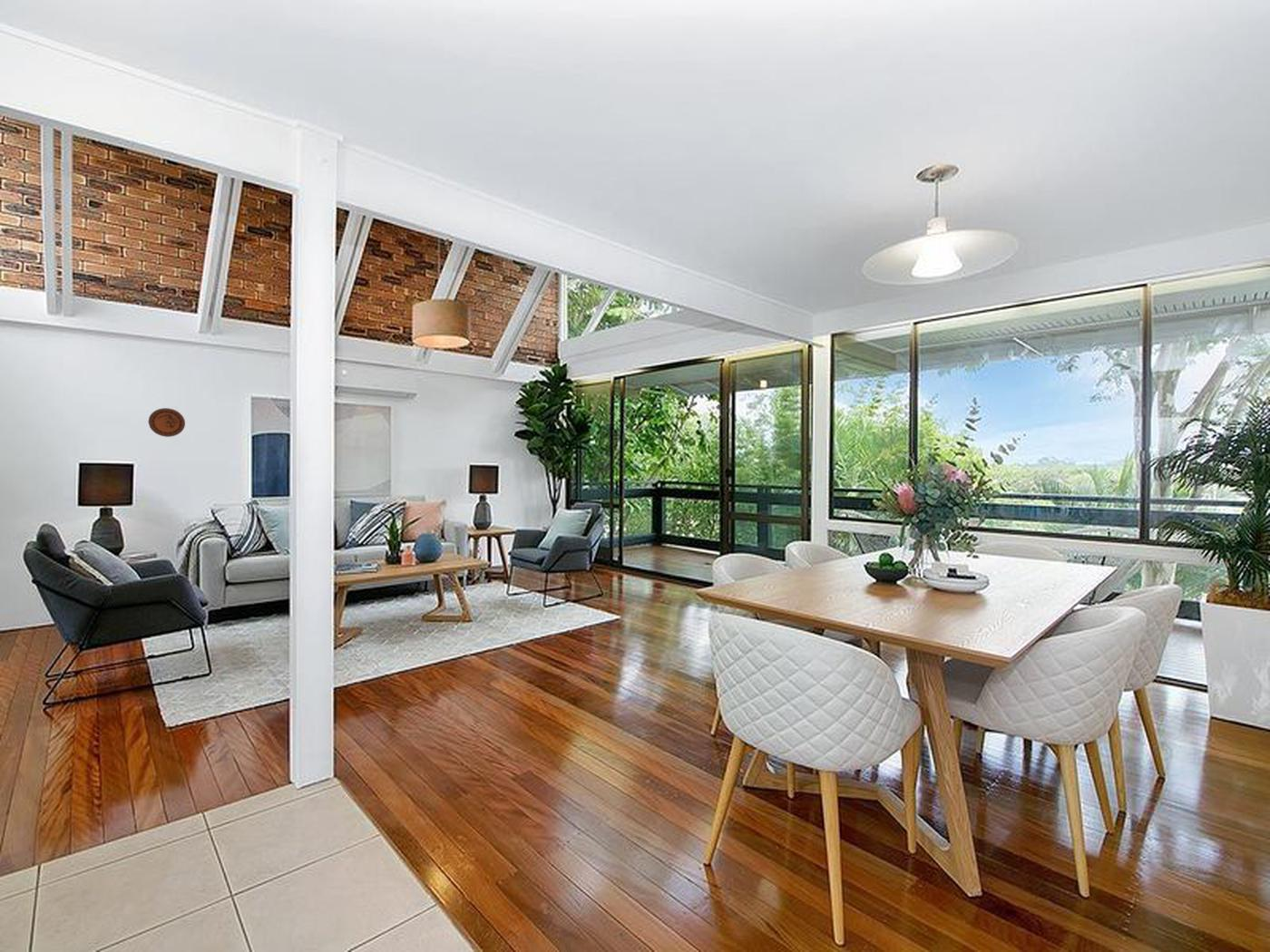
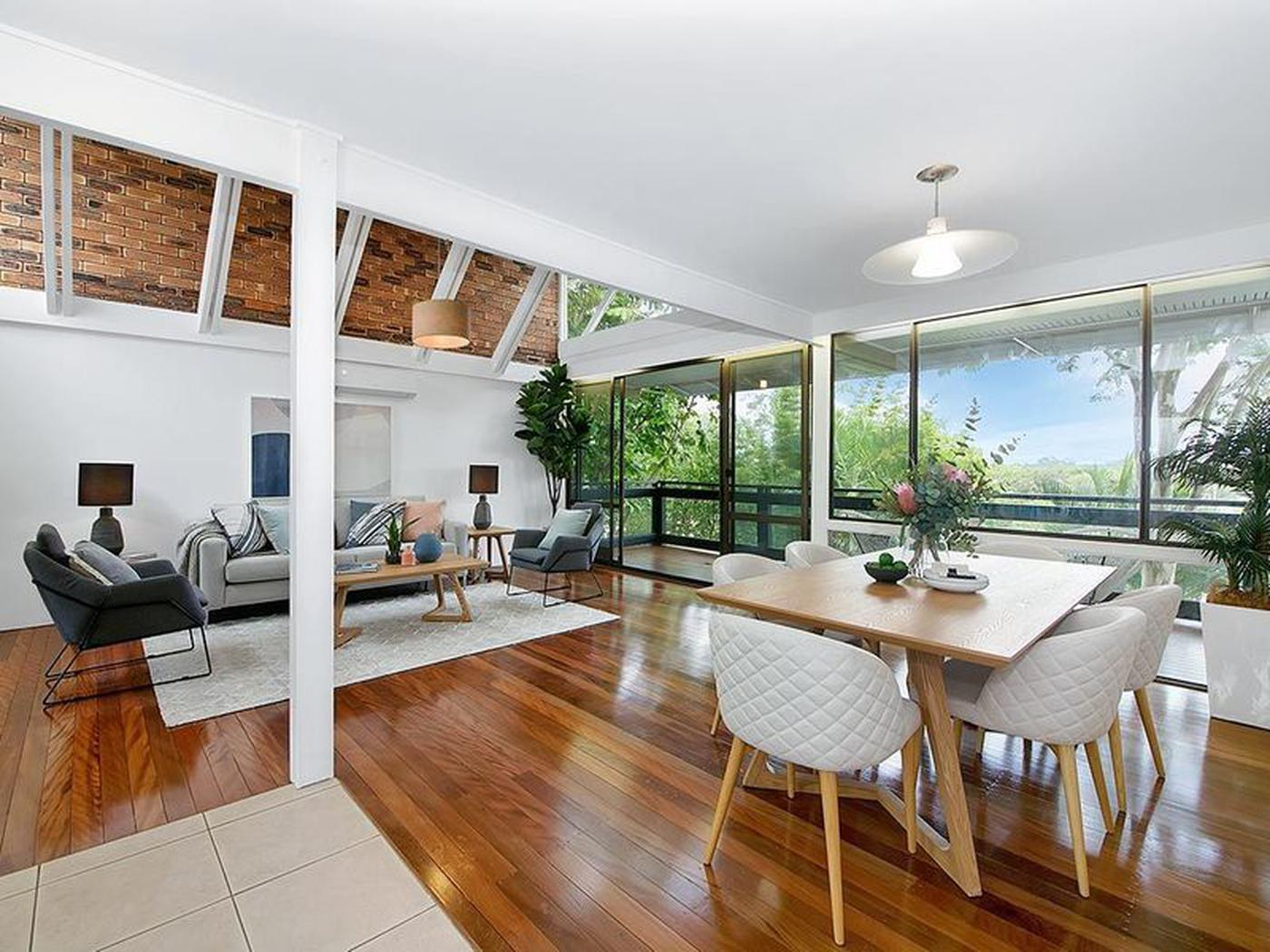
- decorative plate [148,407,186,438]
